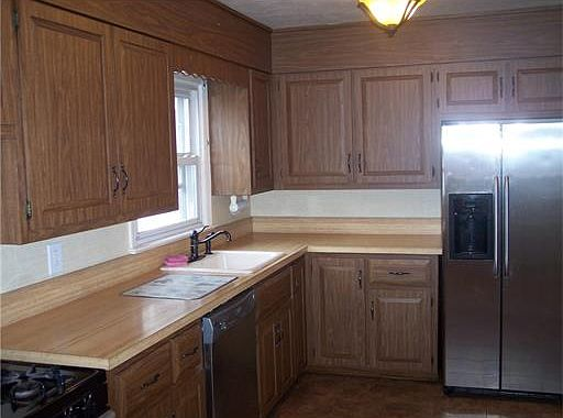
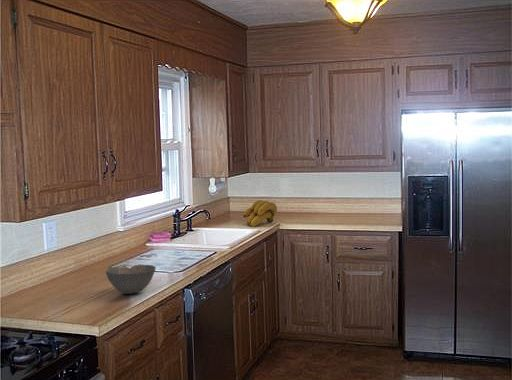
+ banana bunch [242,199,278,228]
+ bowl [105,263,157,295]
